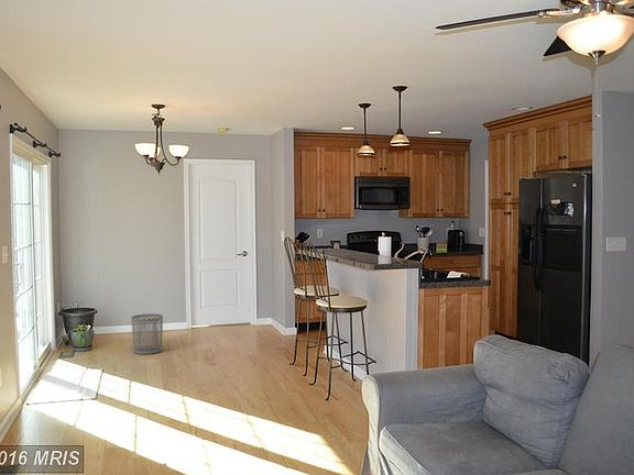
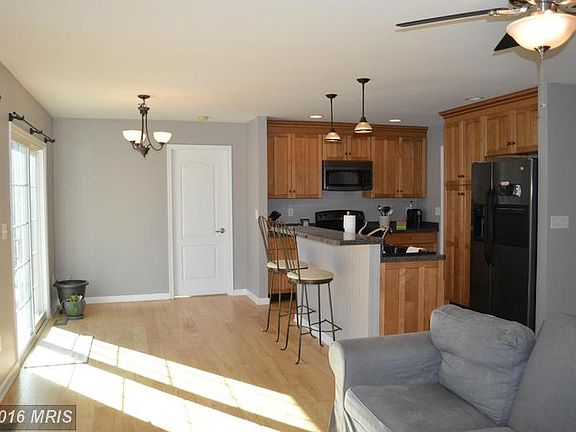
- waste bin [131,312,164,355]
